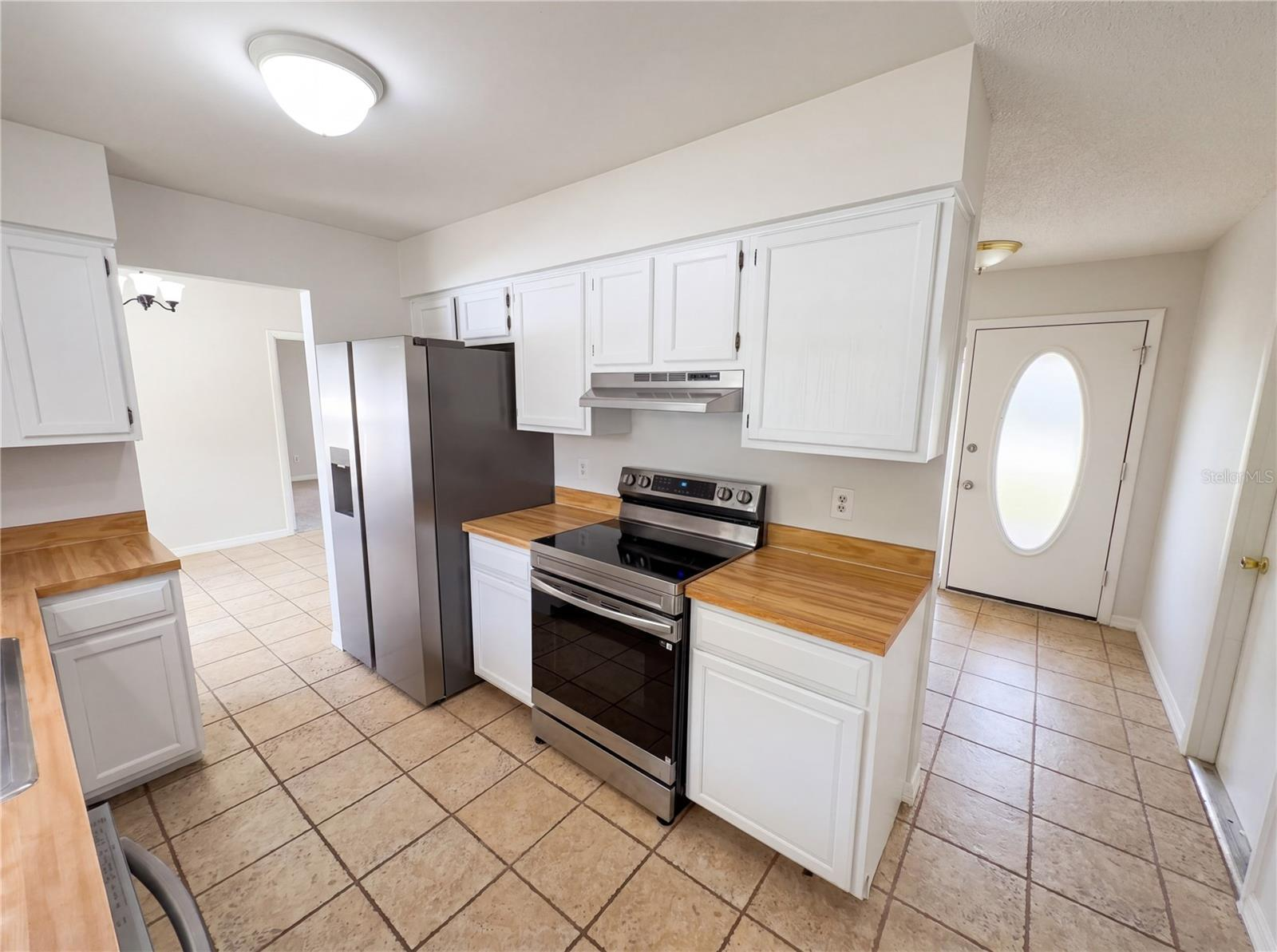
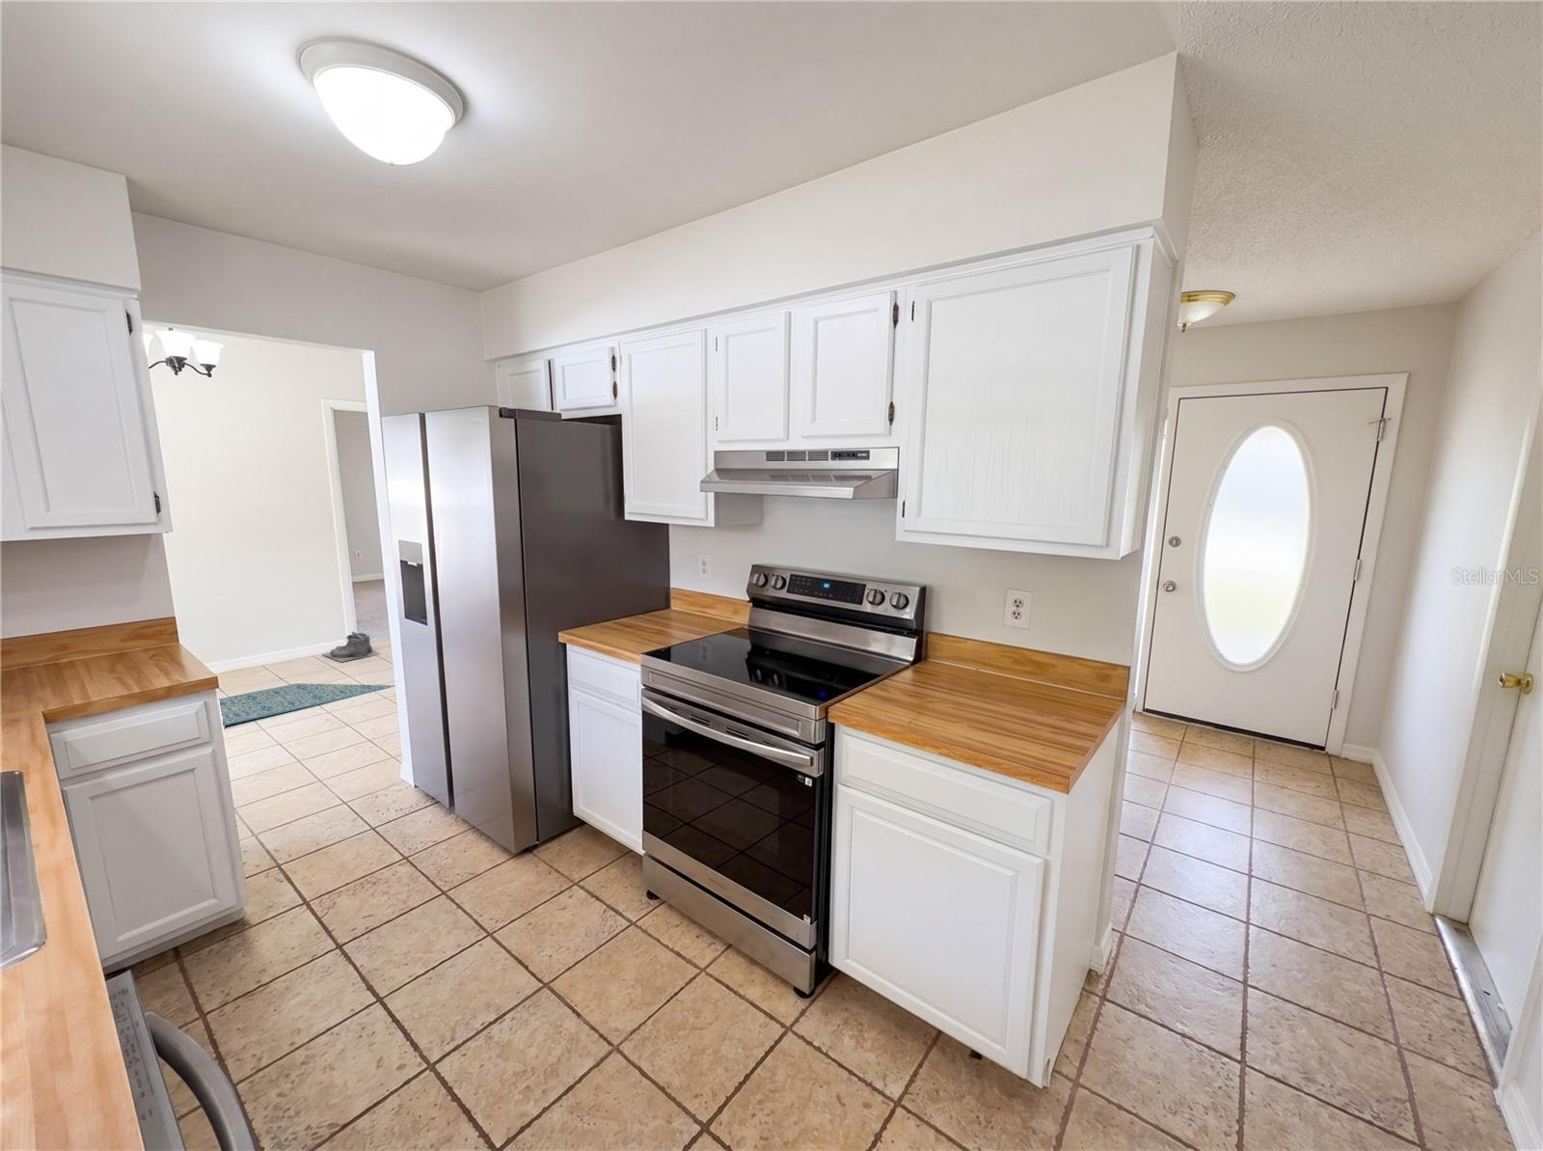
+ rug [217,683,395,727]
+ boots [321,631,382,663]
